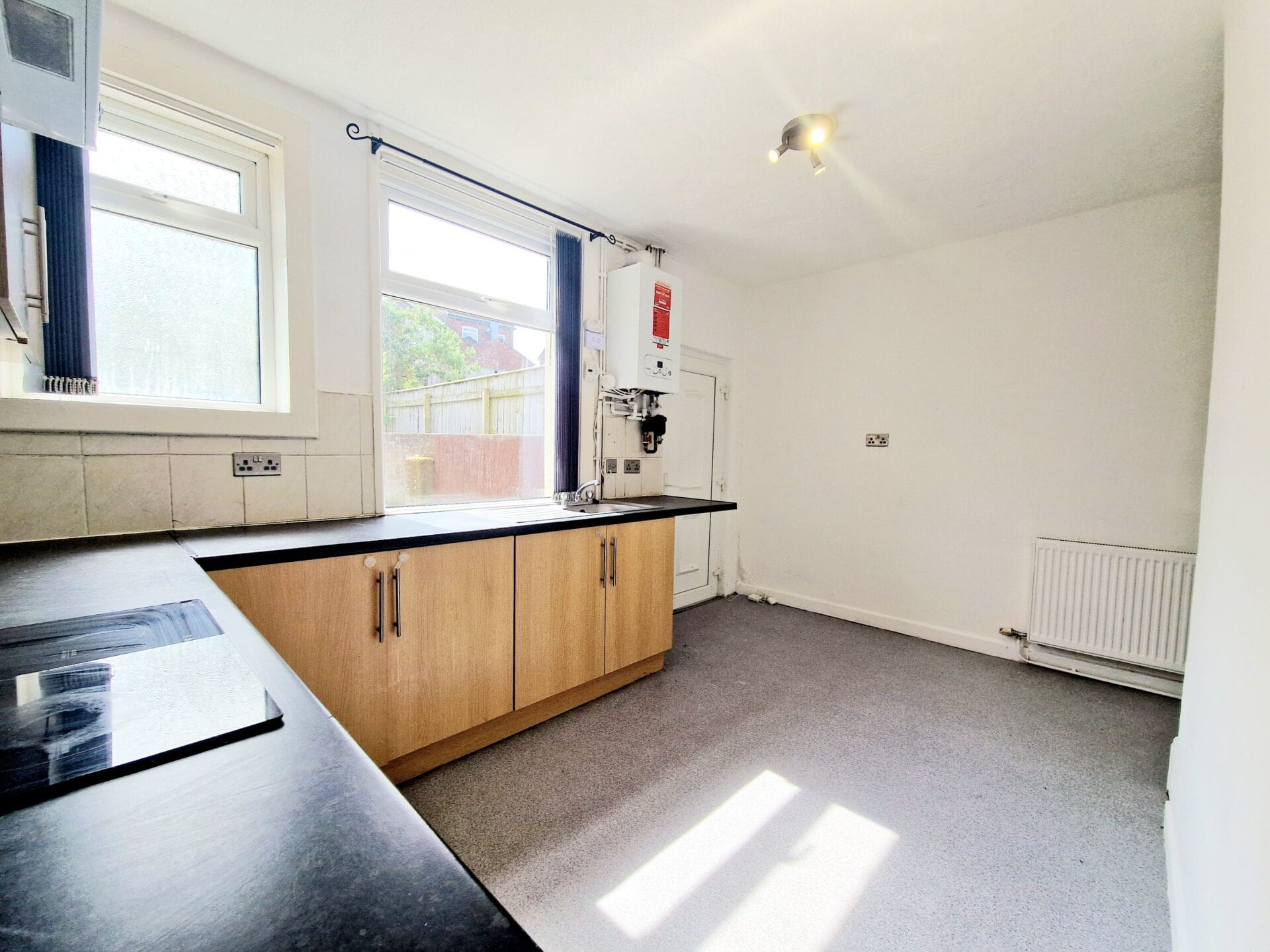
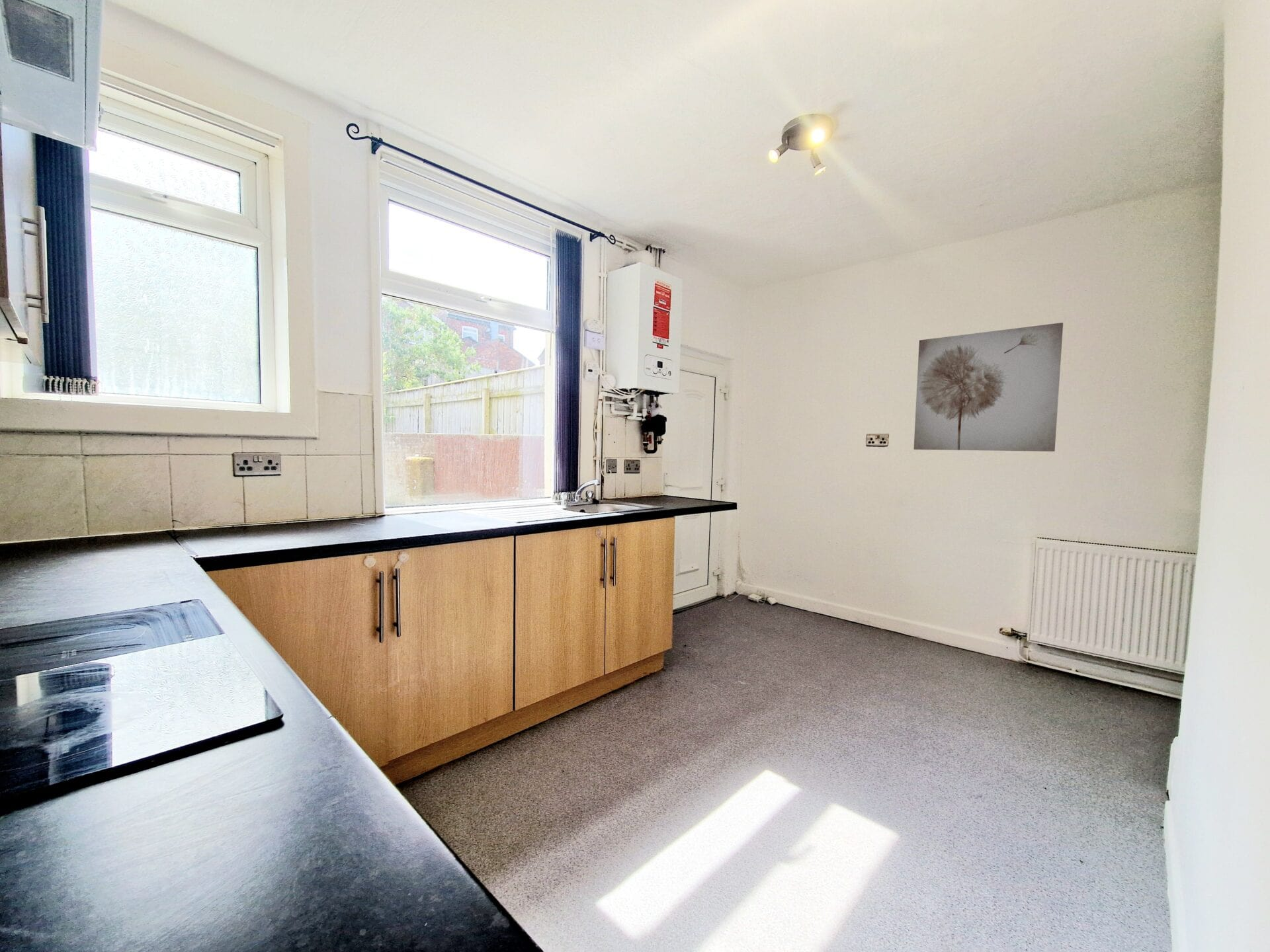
+ wall art [913,322,1064,452]
